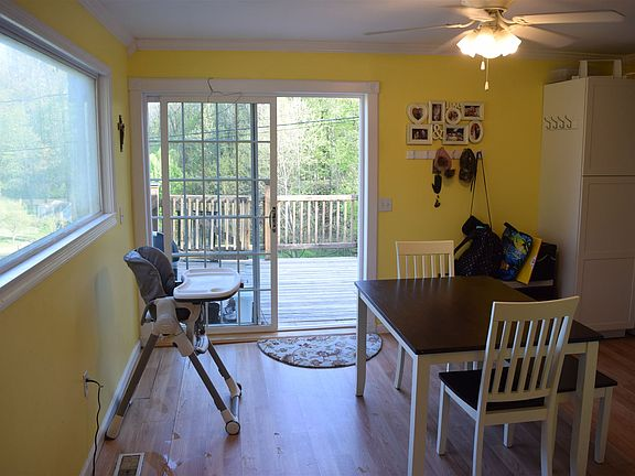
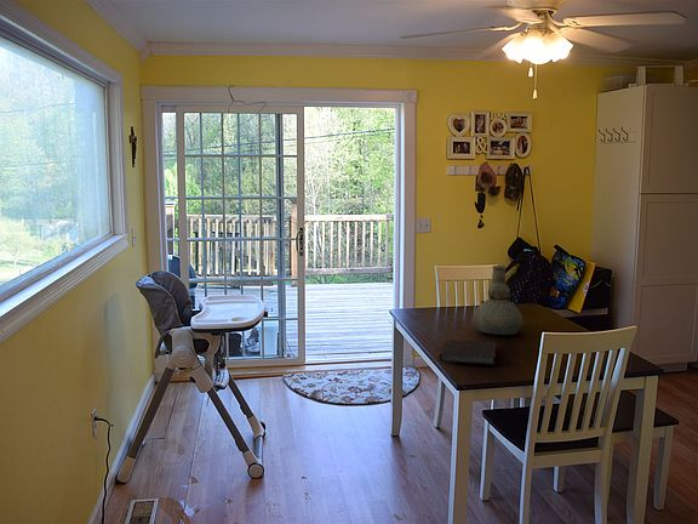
+ vase [471,264,525,336]
+ notebook [439,338,497,366]
